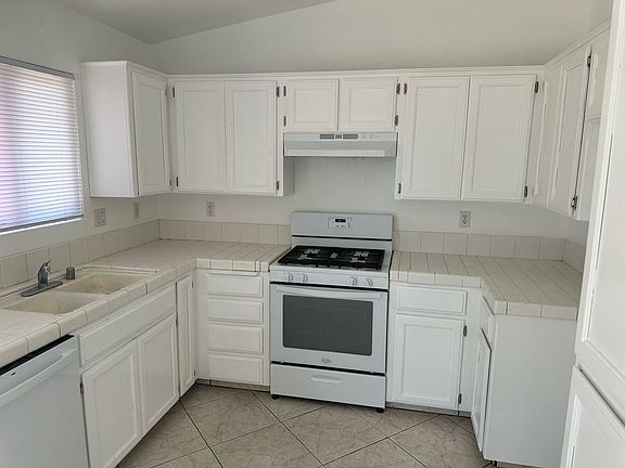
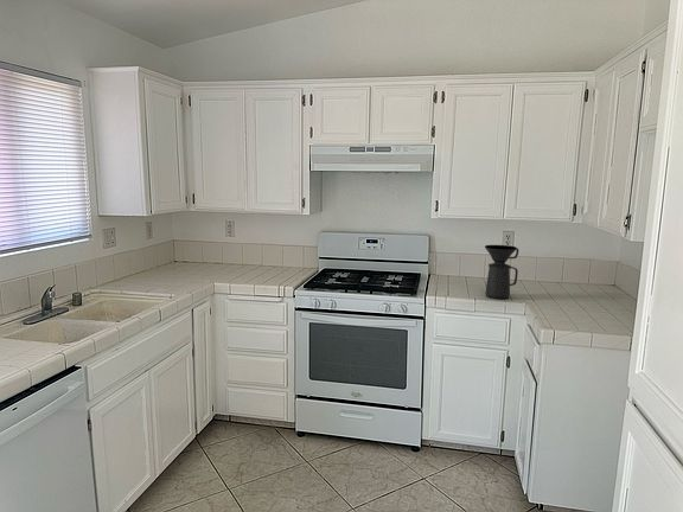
+ coffee maker [484,244,519,300]
